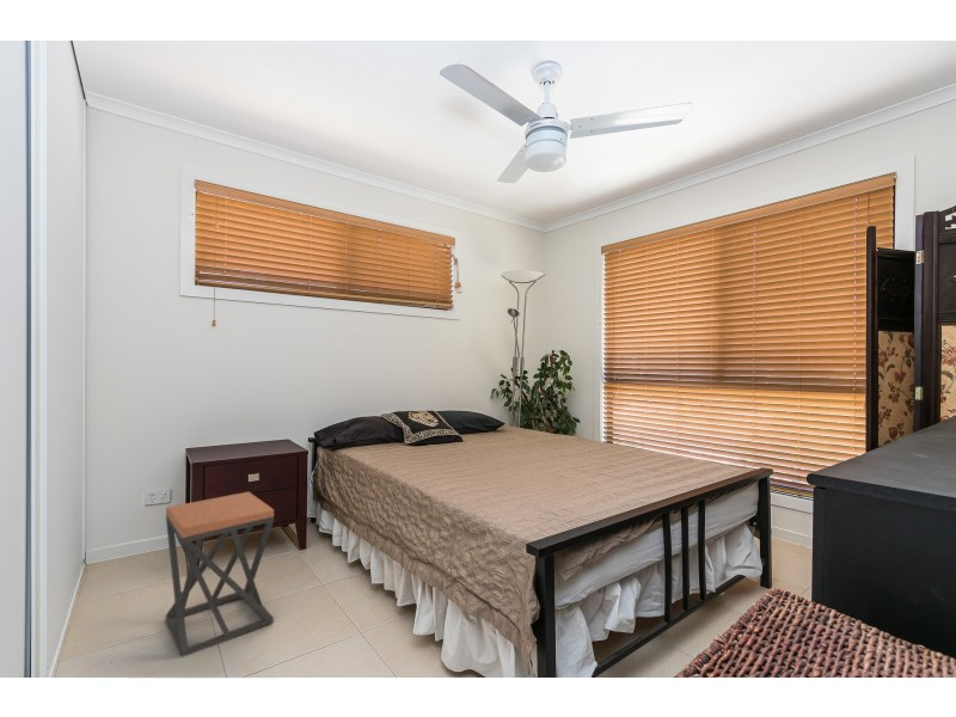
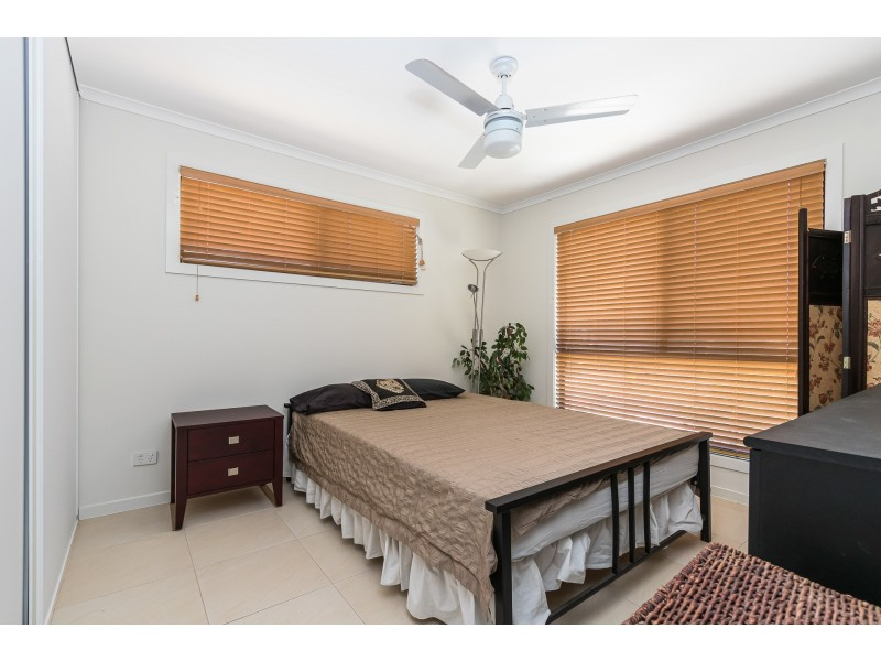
- stool [165,491,275,658]
